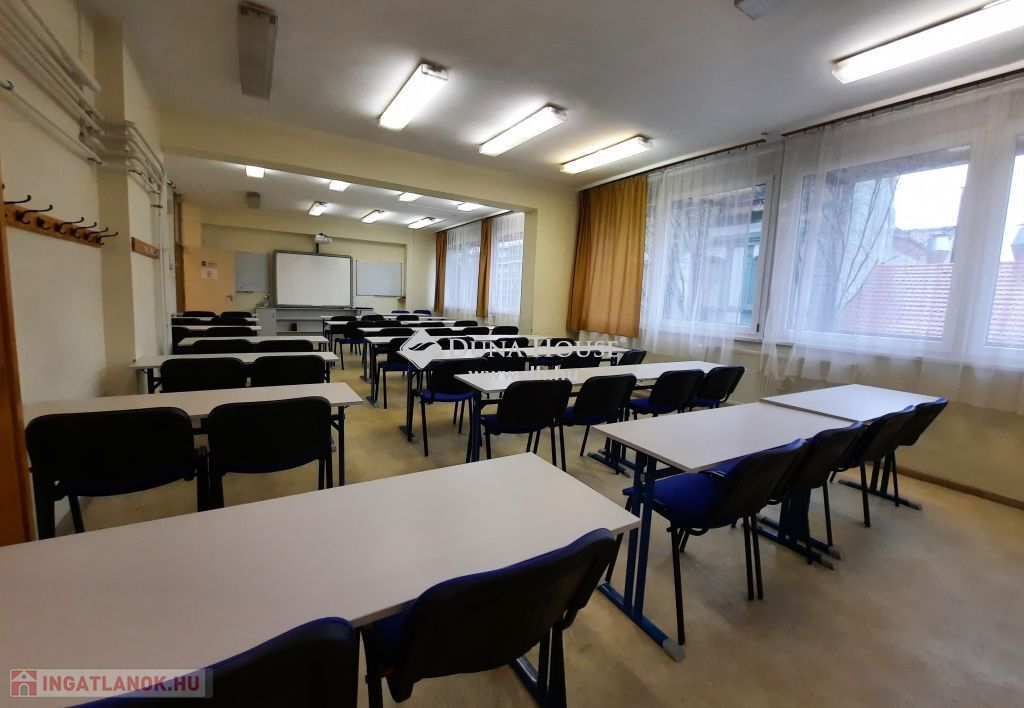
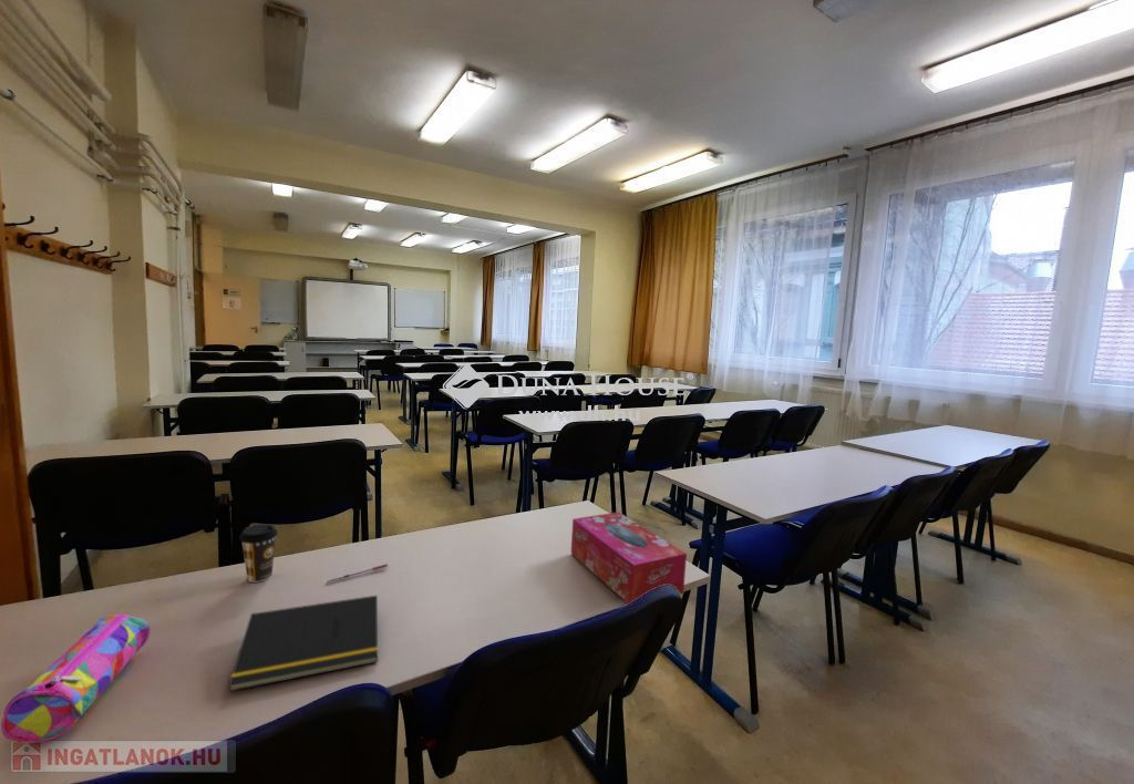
+ coffee cup [238,523,279,584]
+ notepad [228,595,379,692]
+ tissue box [570,510,688,605]
+ pencil case [0,613,151,745]
+ pen [327,563,389,584]
